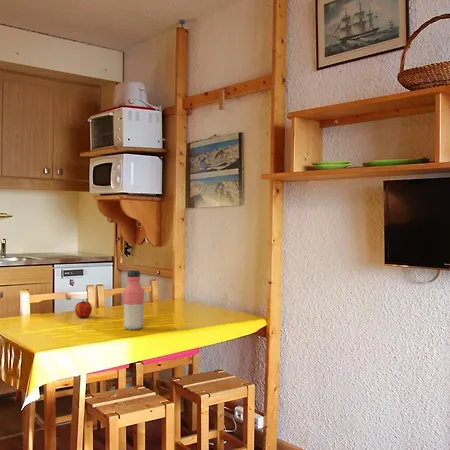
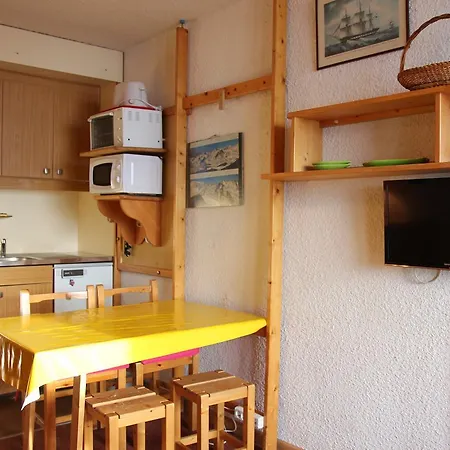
- water bottle [122,269,145,331]
- fruit [74,299,93,319]
